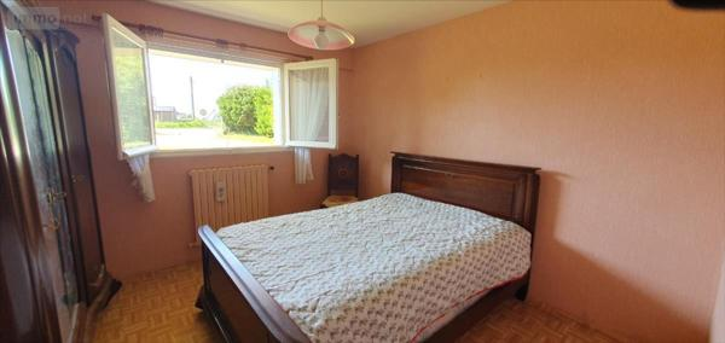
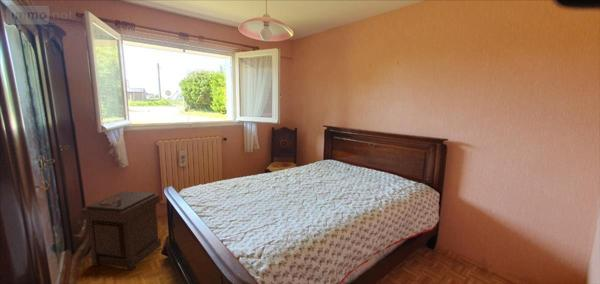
+ nightstand [80,190,162,271]
